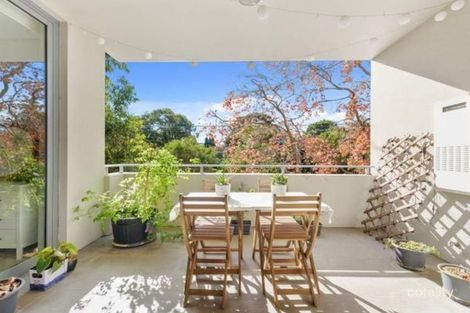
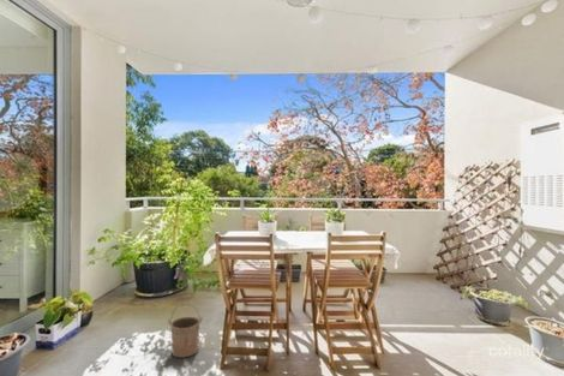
+ bucket [167,303,204,359]
